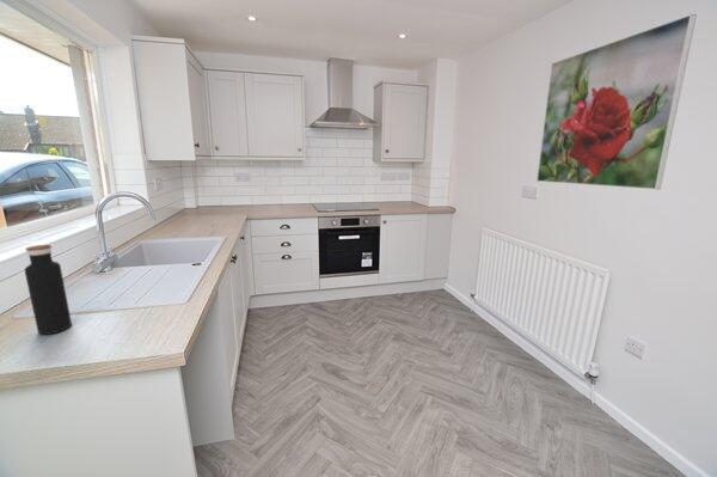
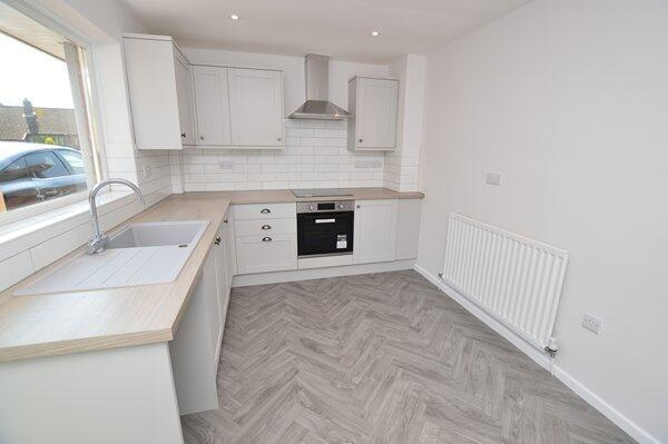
- water bottle [24,244,73,336]
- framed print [535,13,698,190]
